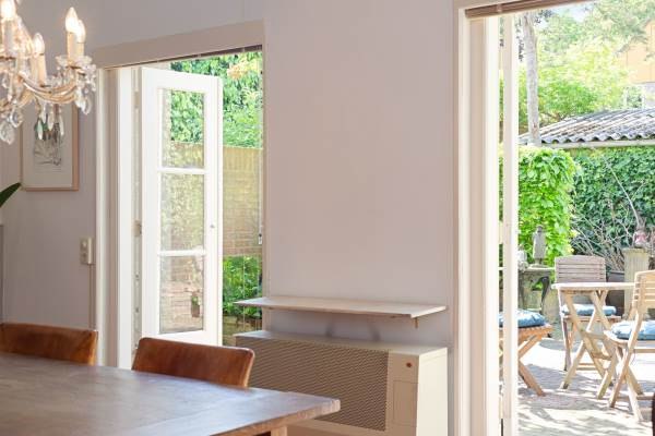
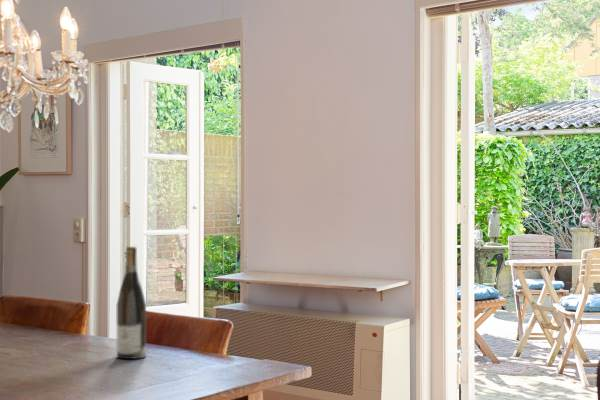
+ wine bottle [116,246,147,360]
